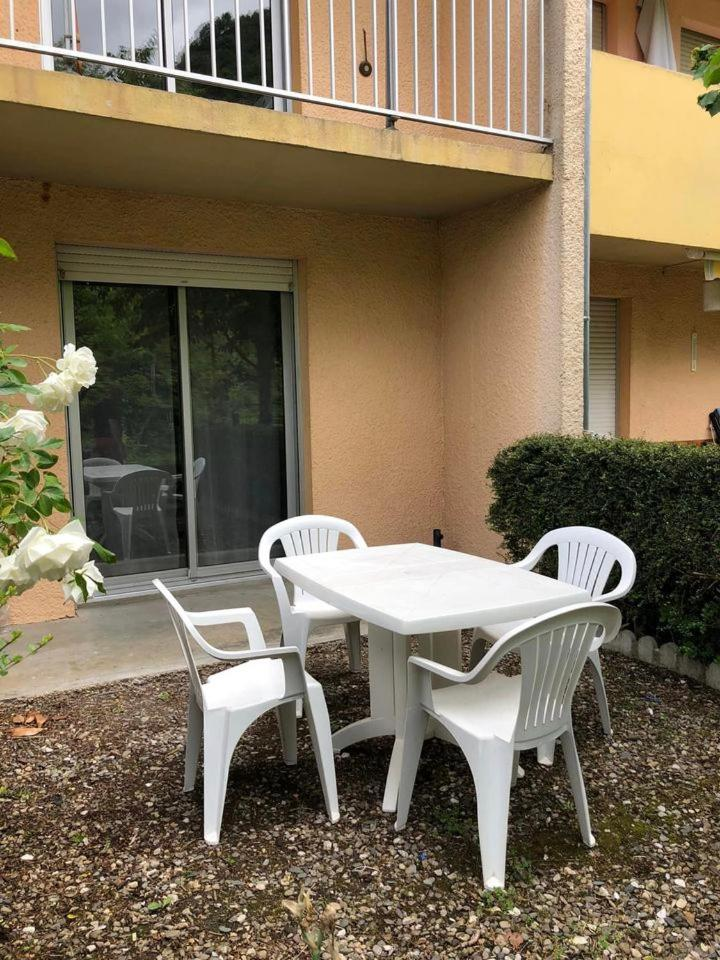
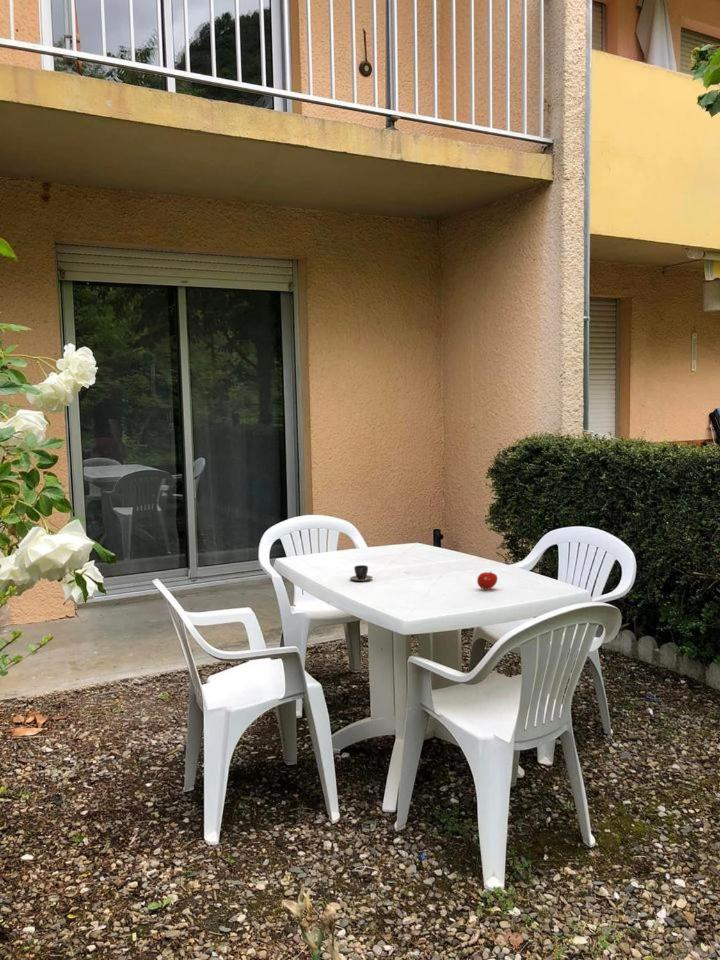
+ teacup [349,564,374,582]
+ fruit [476,570,498,590]
